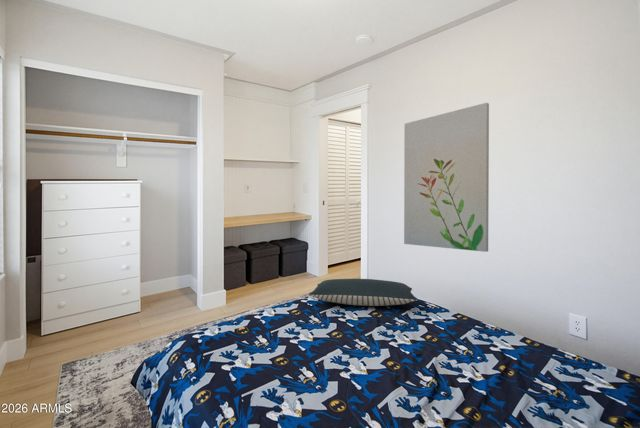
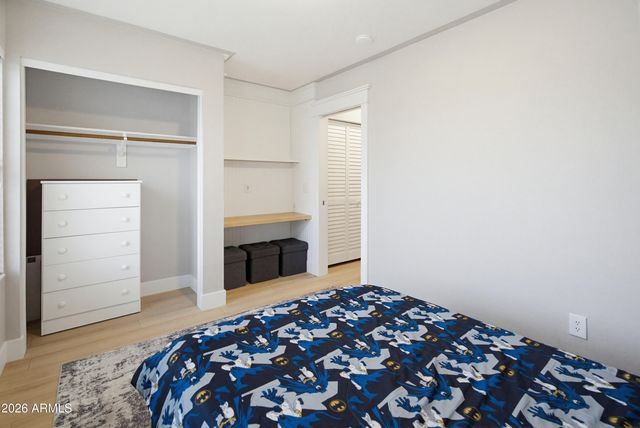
- wall art [403,102,490,253]
- pillow [307,278,419,307]
